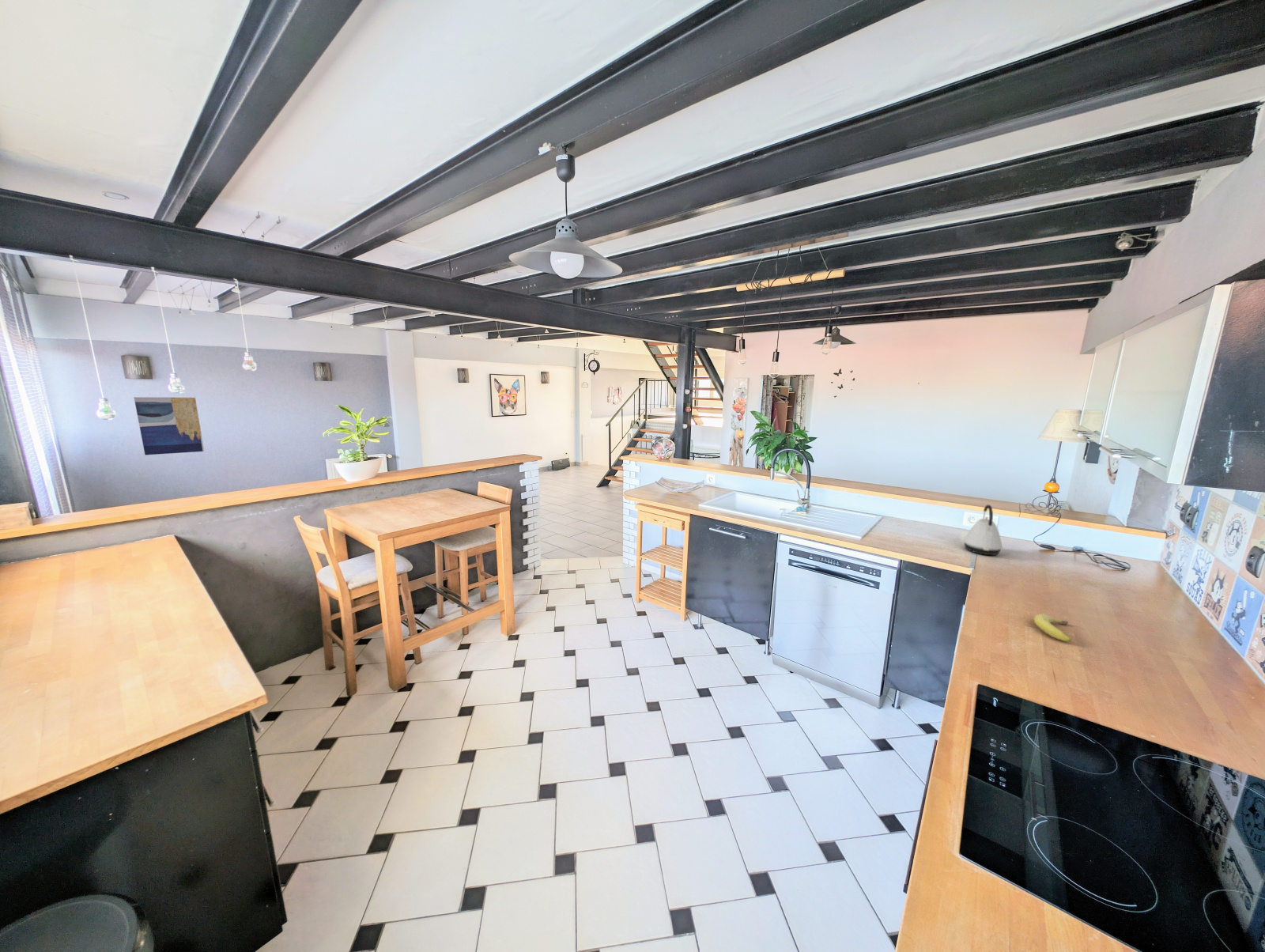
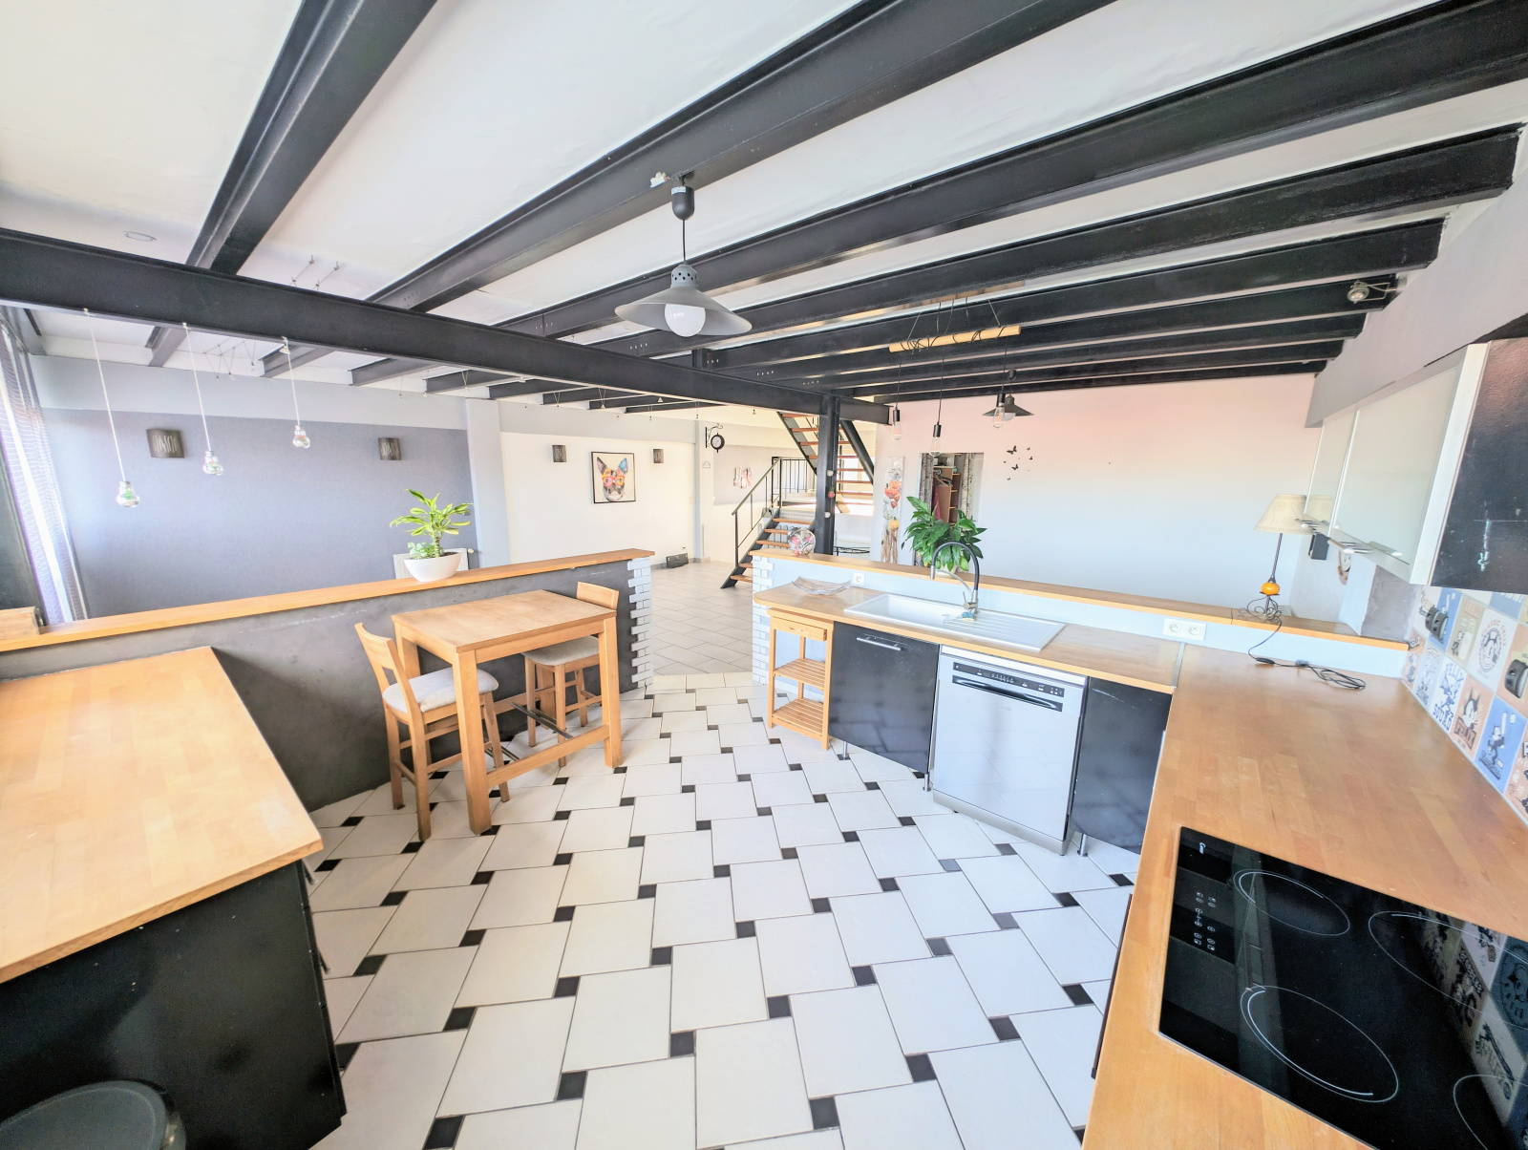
- wall art [134,396,205,455]
- kettle [963,504,1003,556]
- fruit [1033,613,1071,643]
